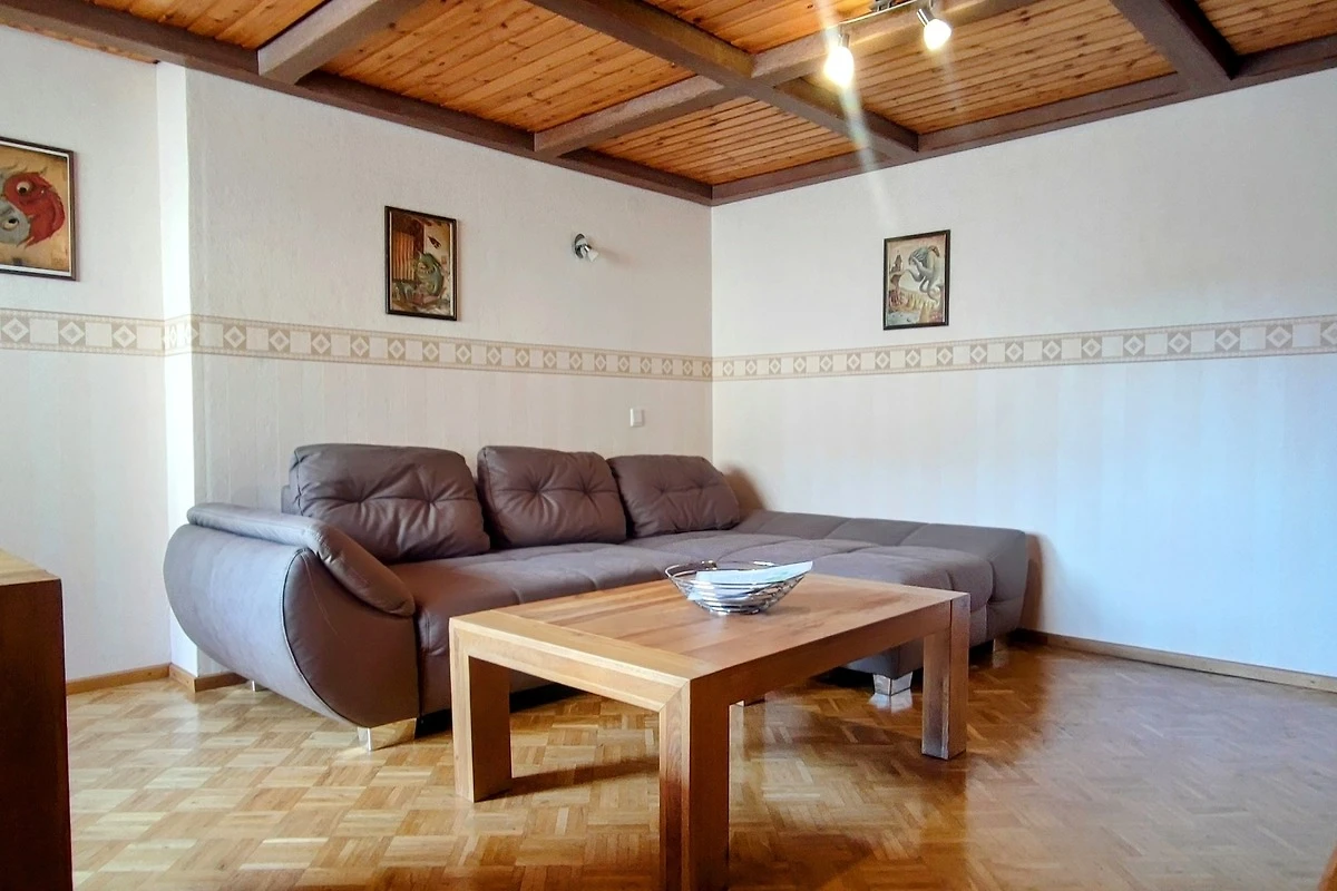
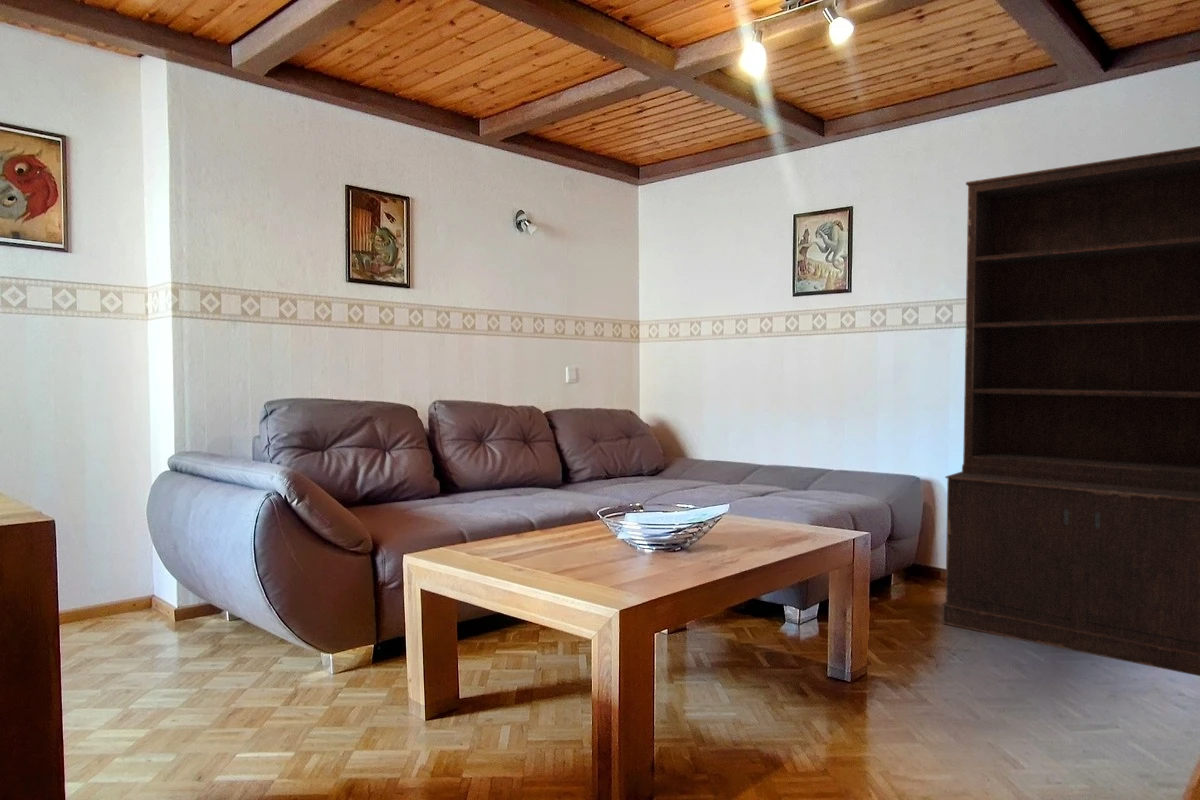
+ bookcase [941,145,1200,677]
